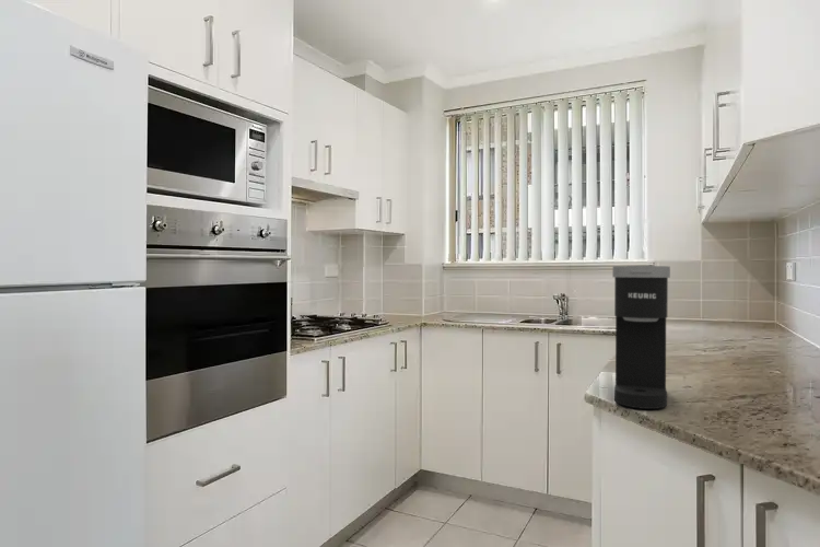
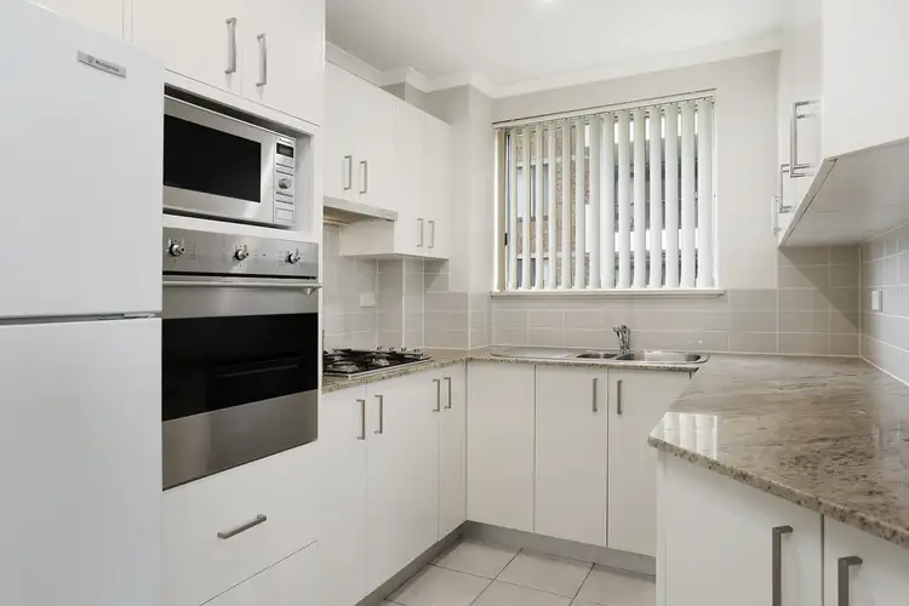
- coffee maker [611,265,671,410]
